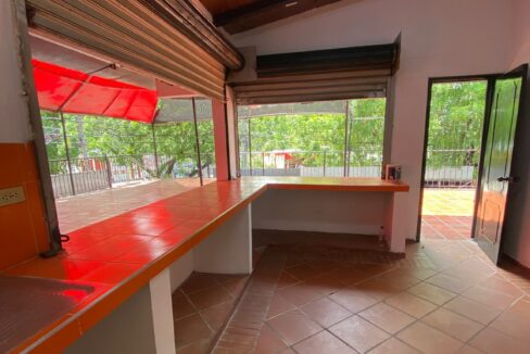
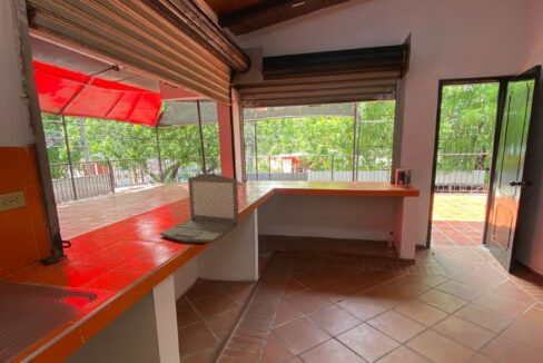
+ laptop [158,173,240,244]
